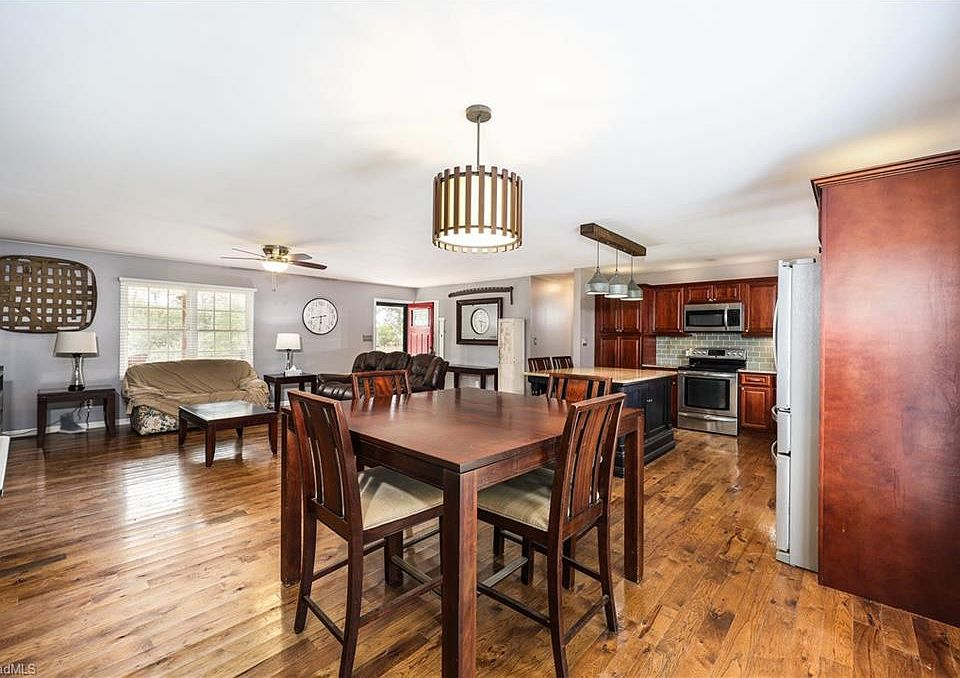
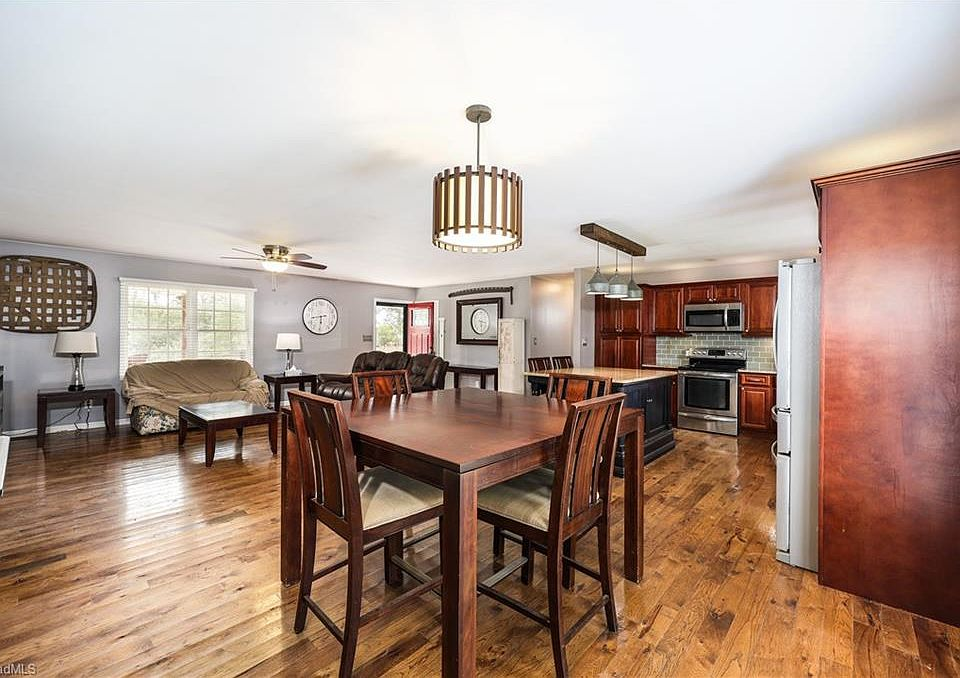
- sneaker [58,411,87,435]
